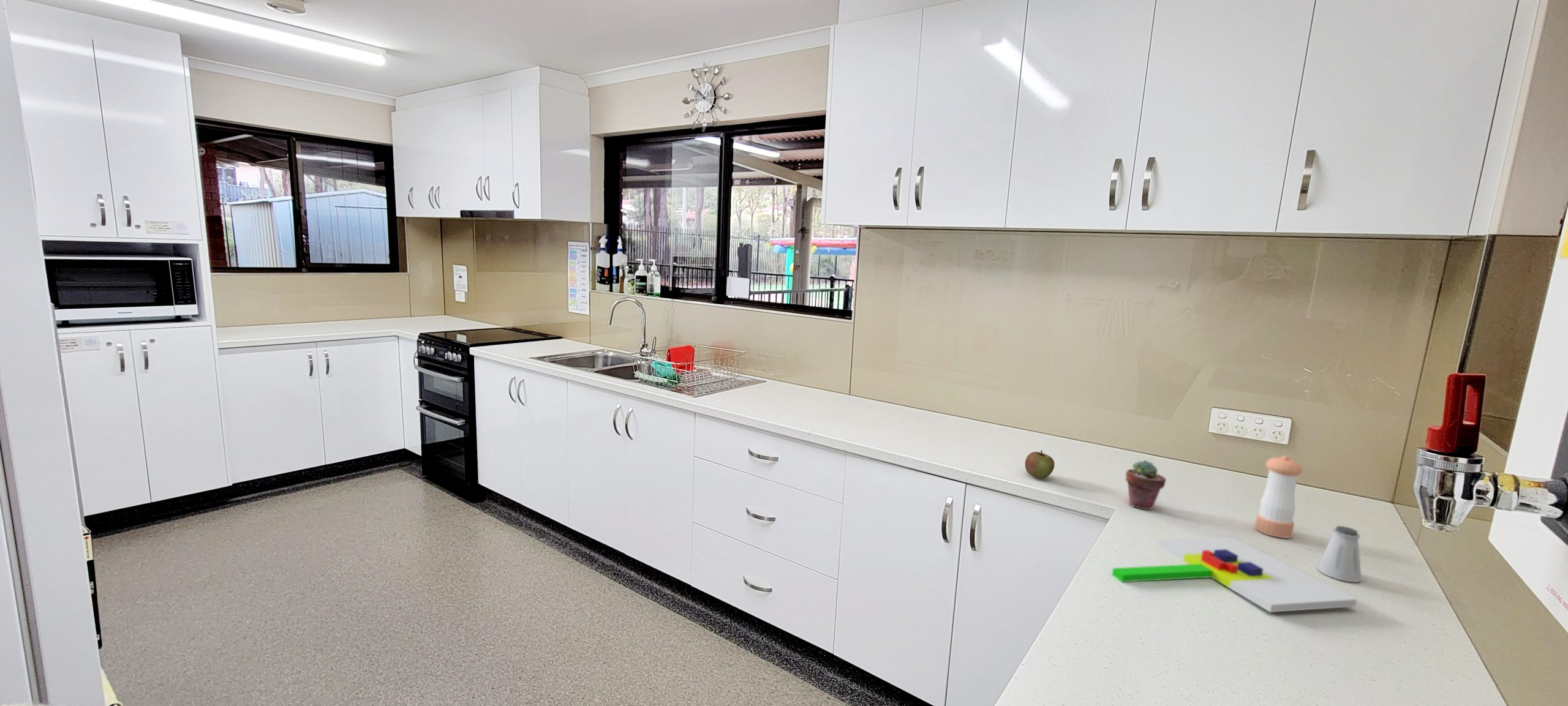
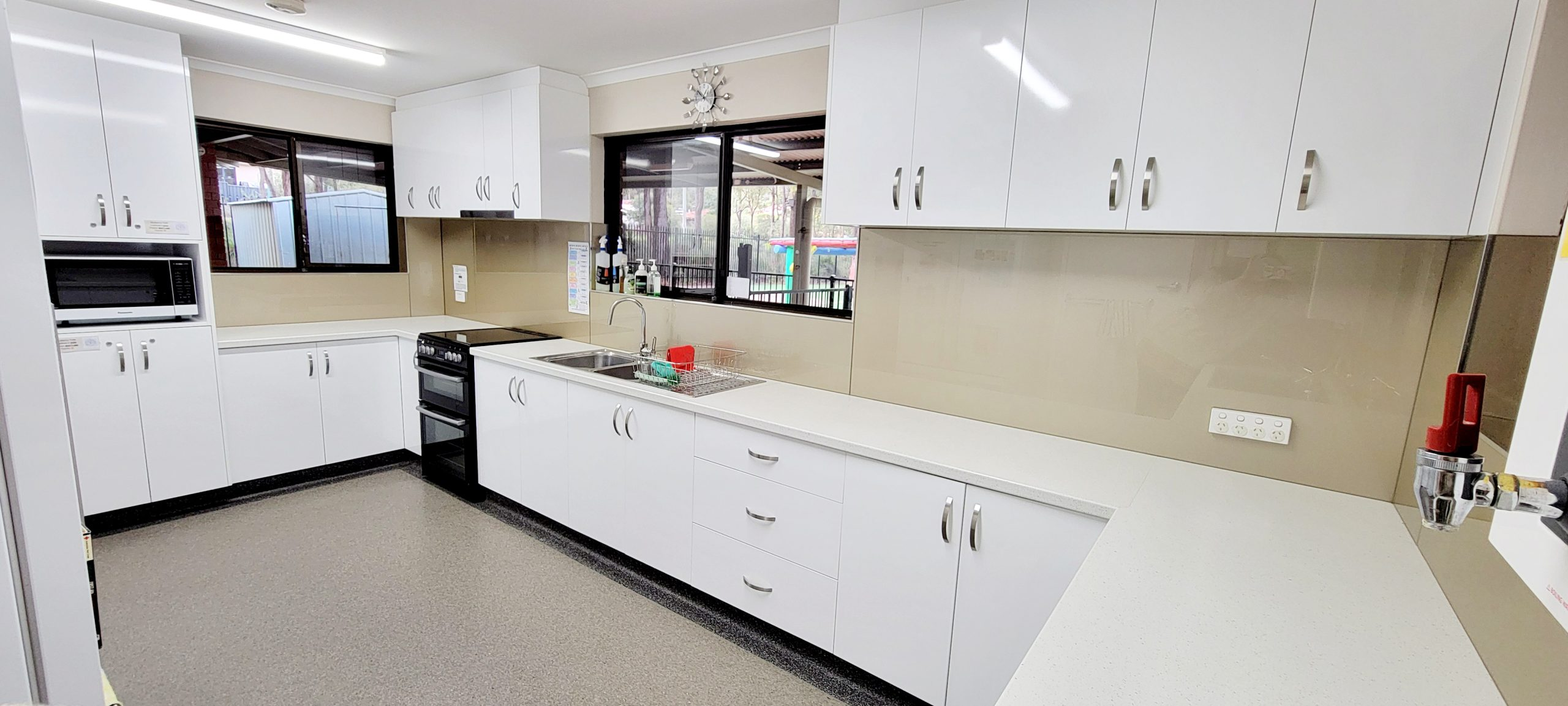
- saltshaker [1317,525,1362,583]
- pepper shaker [1254,455,1303,539]
- apple [1025,450,1055,479]
- potted succulent [1125,459,1167,510]
- chopping board [1112,536,1357,613]
